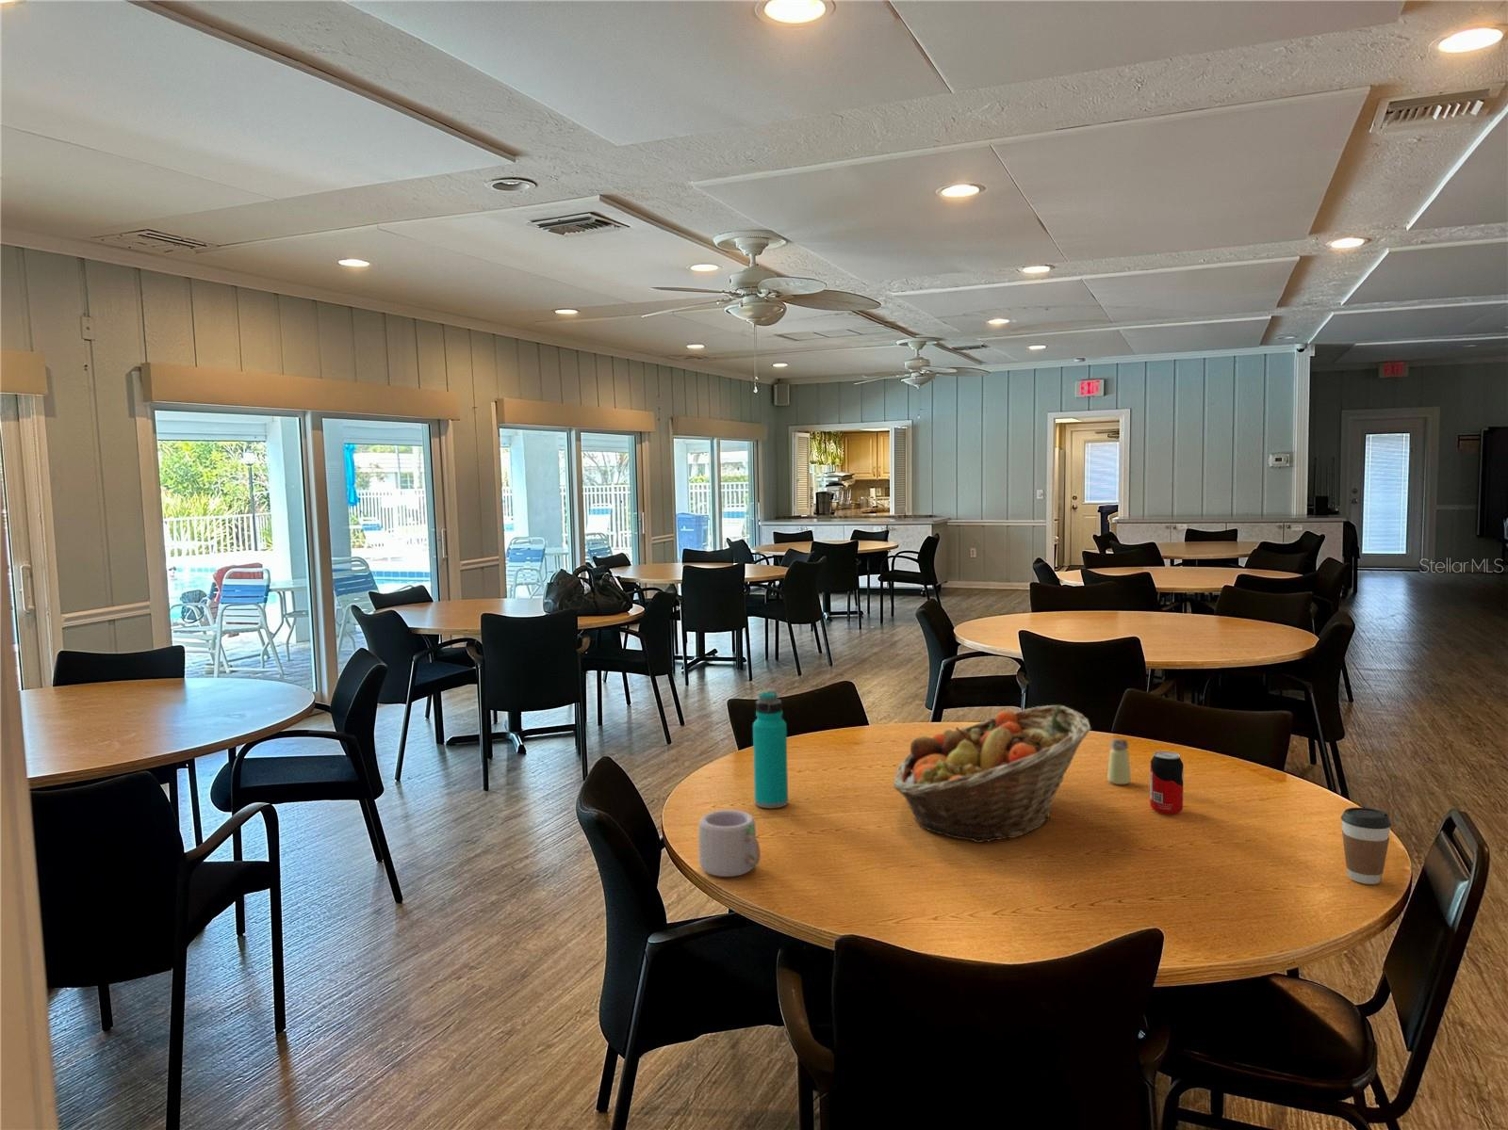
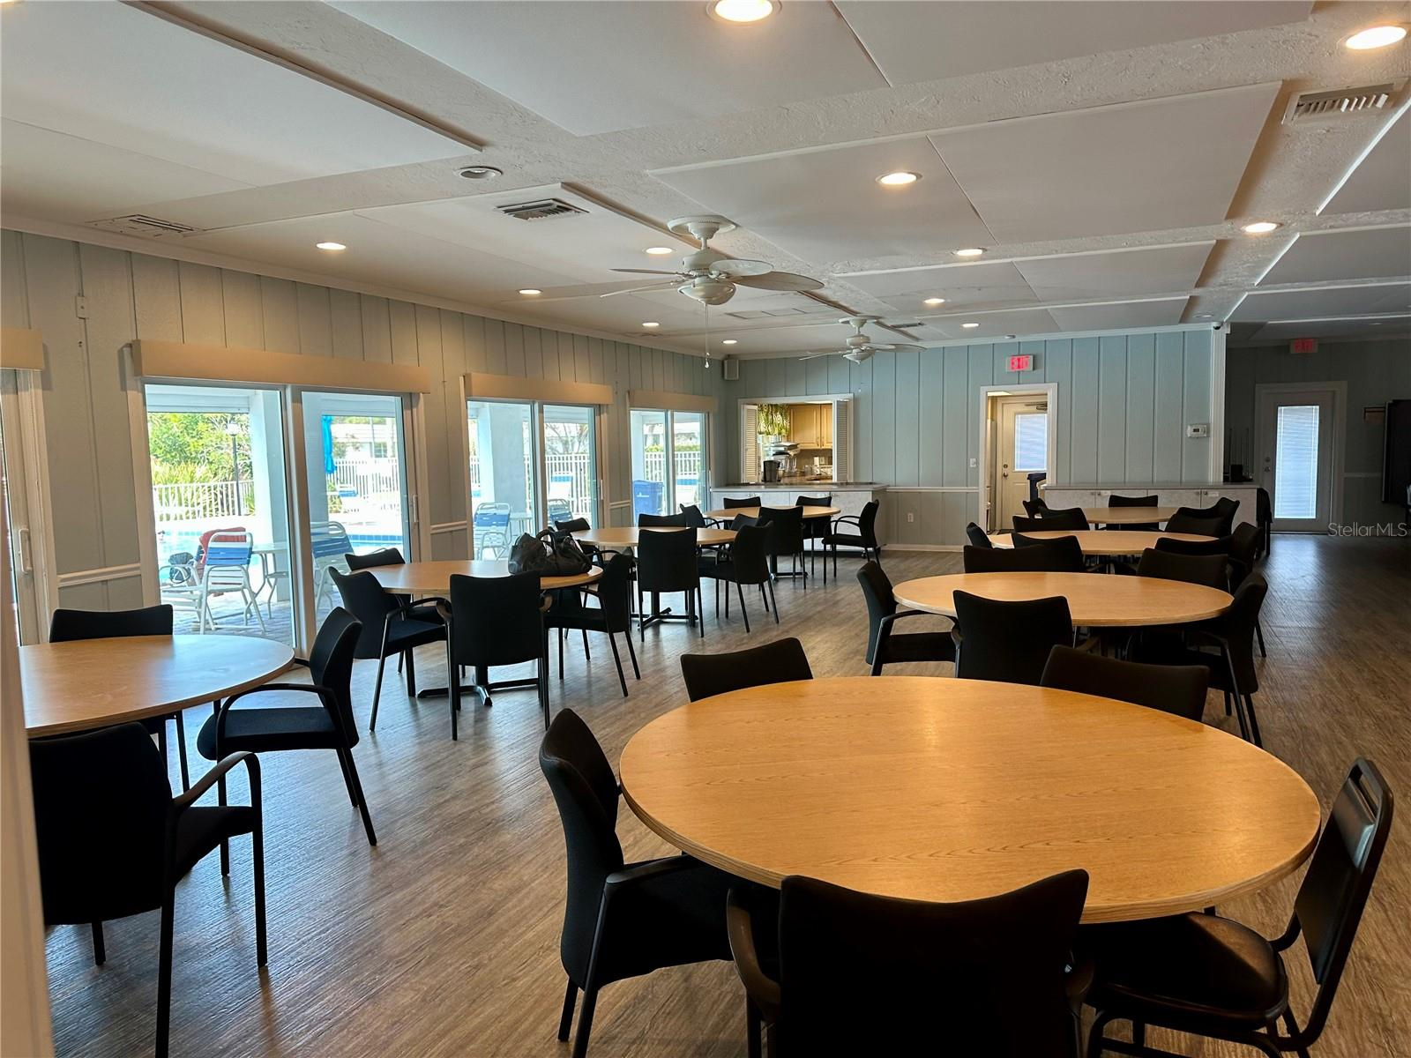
- mug [697,808,761,877]
- water bottle [752,691,788,808]
- saltshaker [1107,738,1132,786]
- beverage can [1149,750,1185,815]
- coffee cup [1341,807,1392,885]
- fruit basket [893,704,1092,844]
